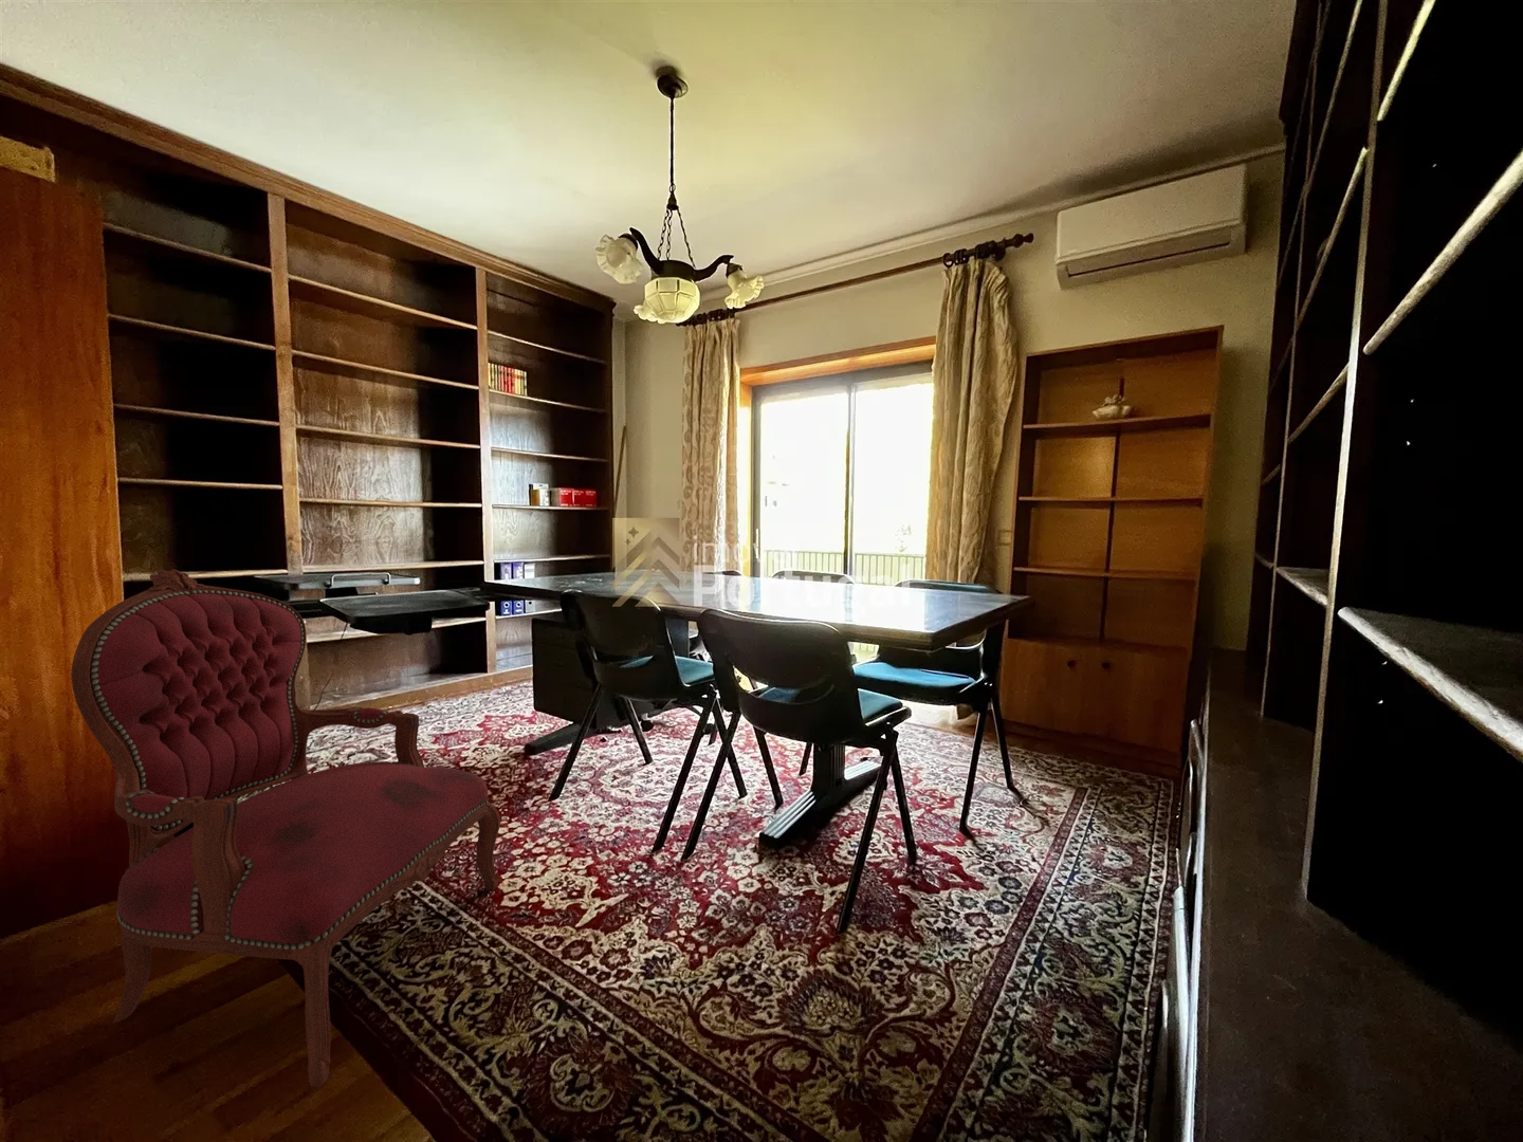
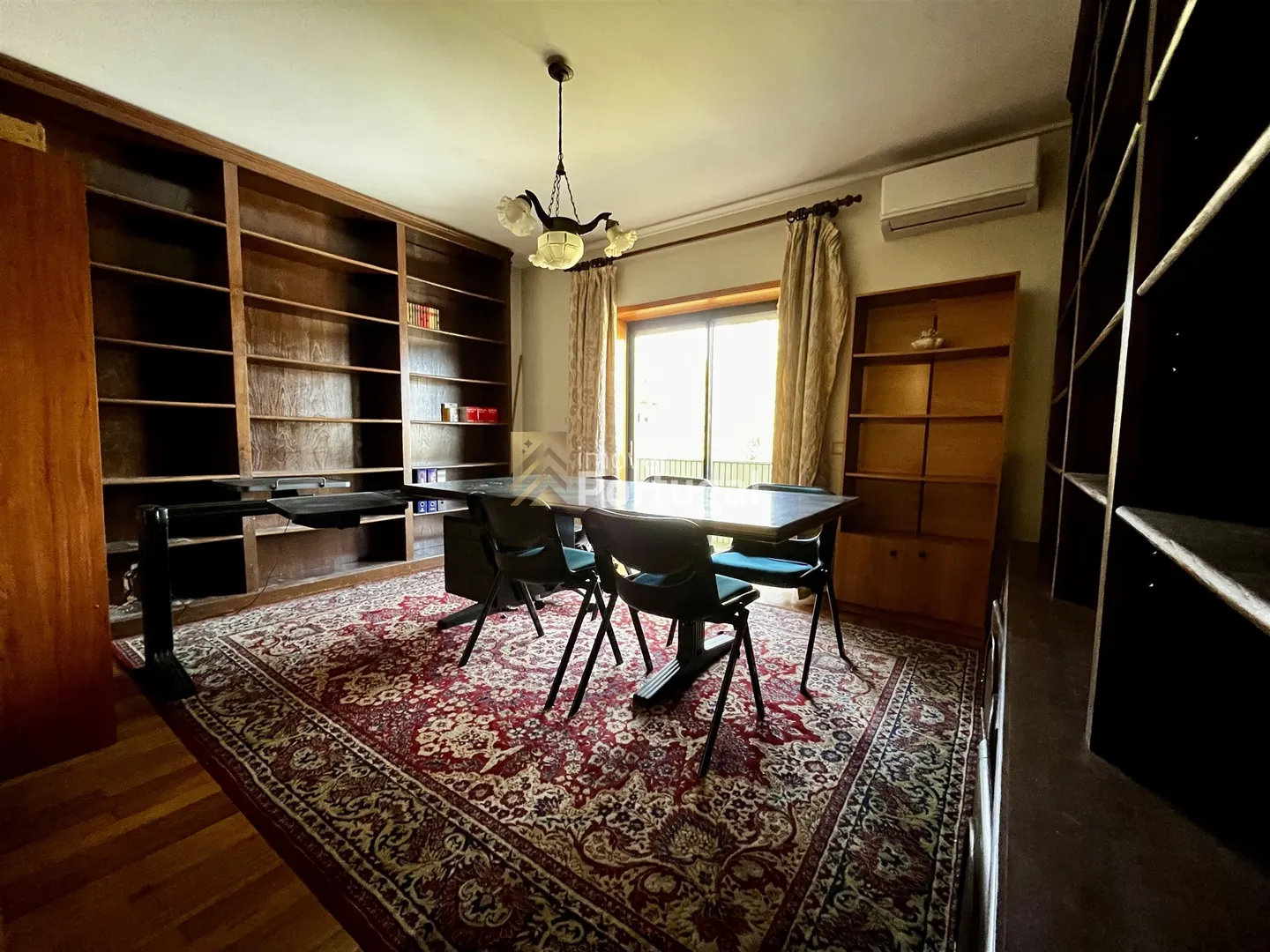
- armchair [70,569,501,1088]
